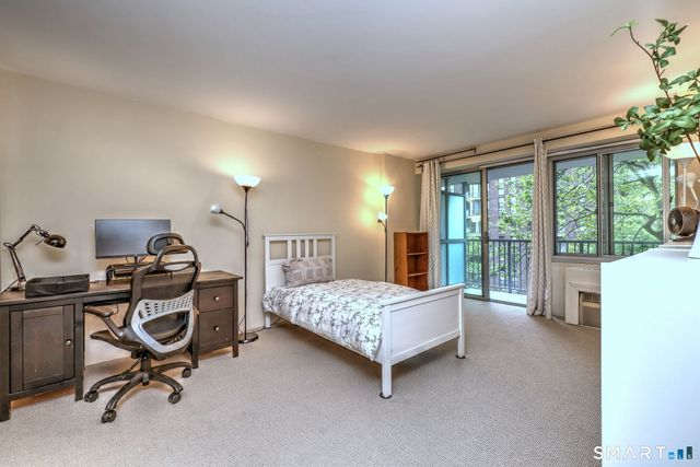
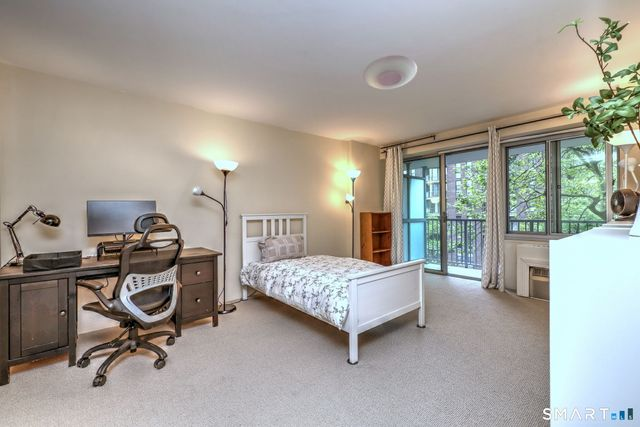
+ ceiling light [362,54,418,90]
